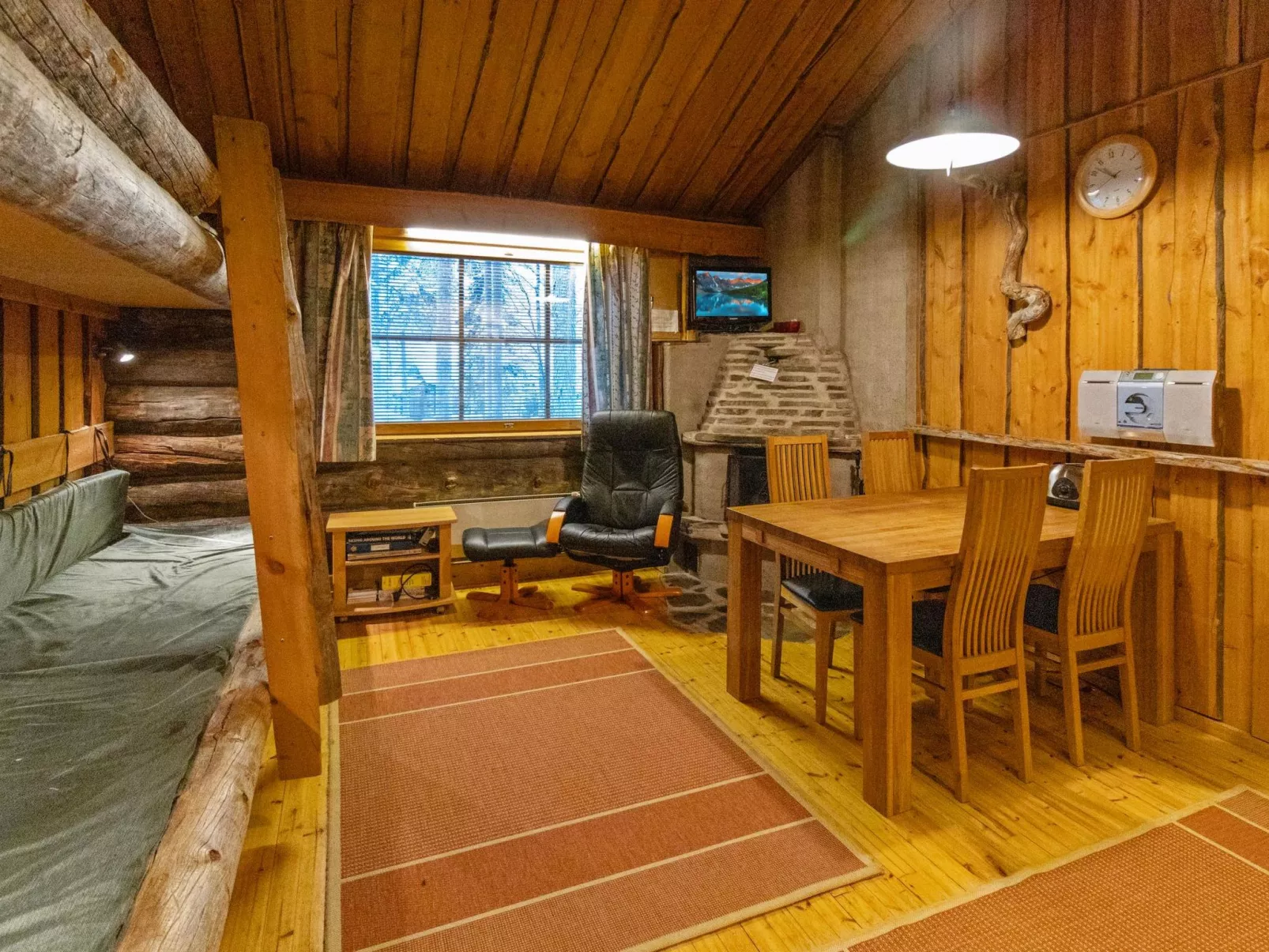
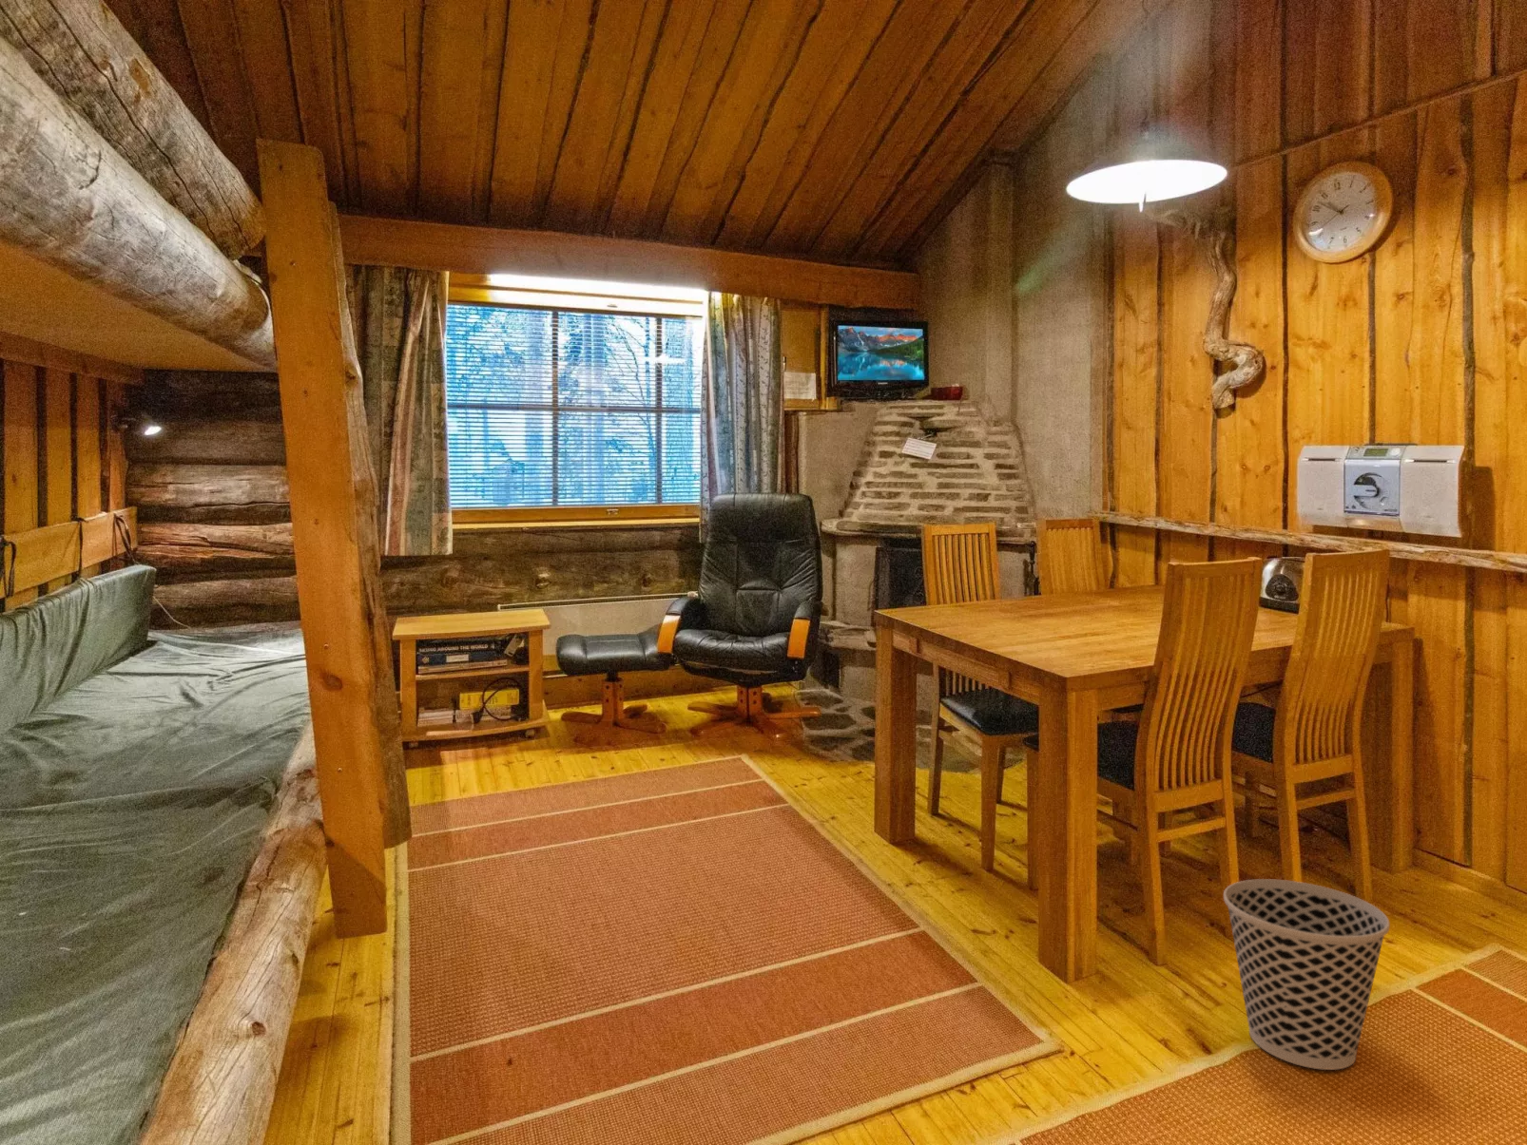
+ wastebasket [1223,878,1390,1070]
